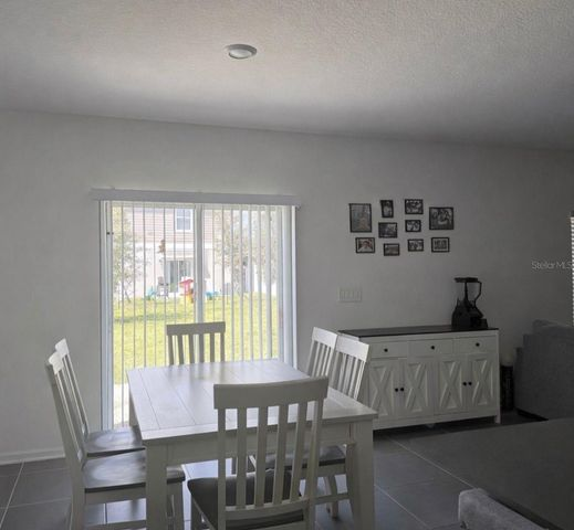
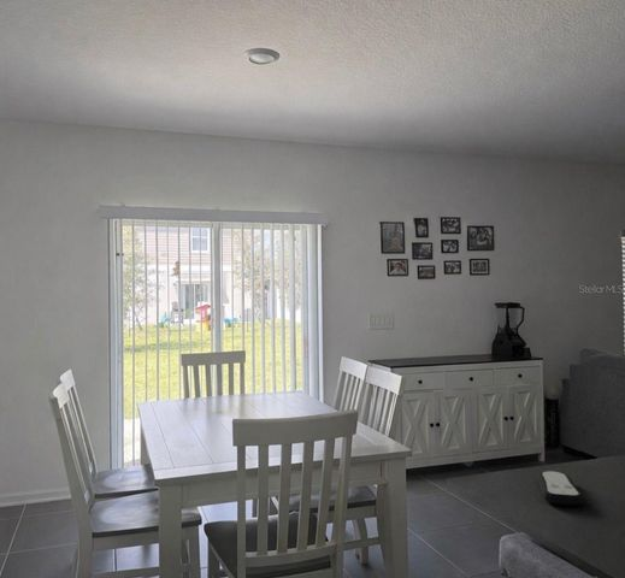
+ remote control [536,470,585,506]
